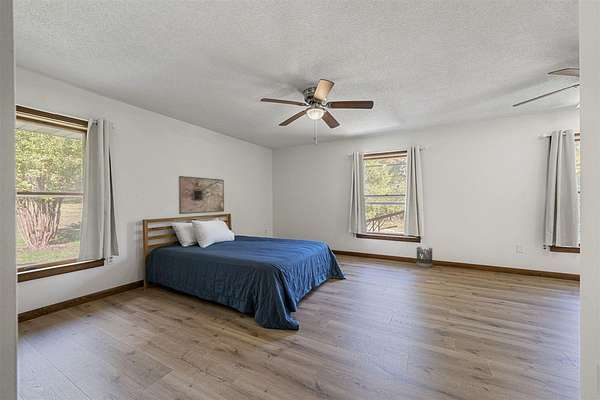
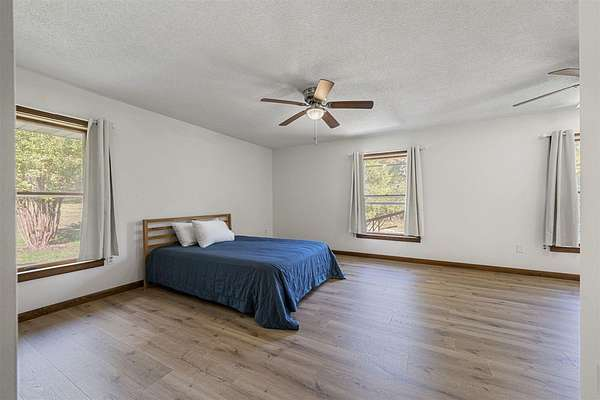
- wastebasket [415,246,434,268]
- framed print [178,175,225,215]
